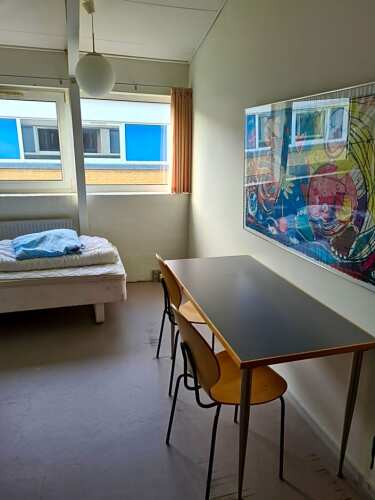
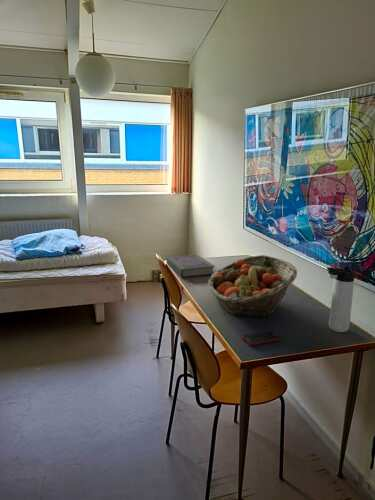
+ book [165,254,216,278]
+ thermos bottle [326,266,355,333]
+ fruit basket [207,254,298,318]
+ cell phone [241,329,282,347]
